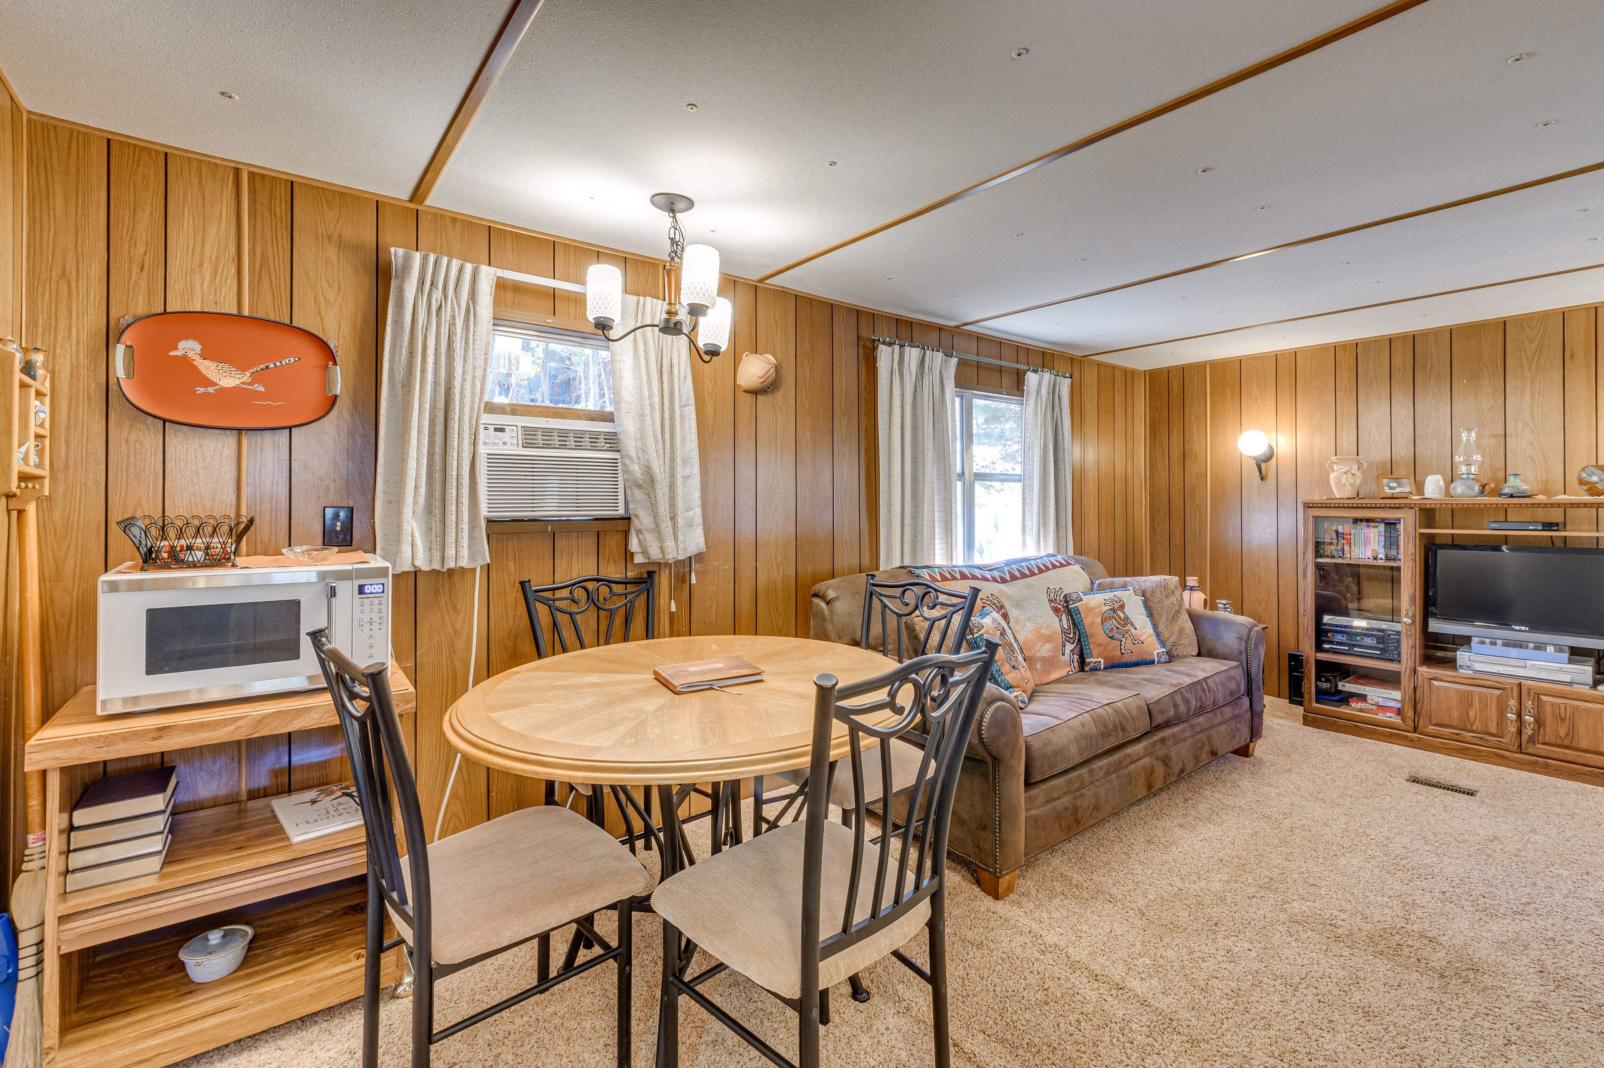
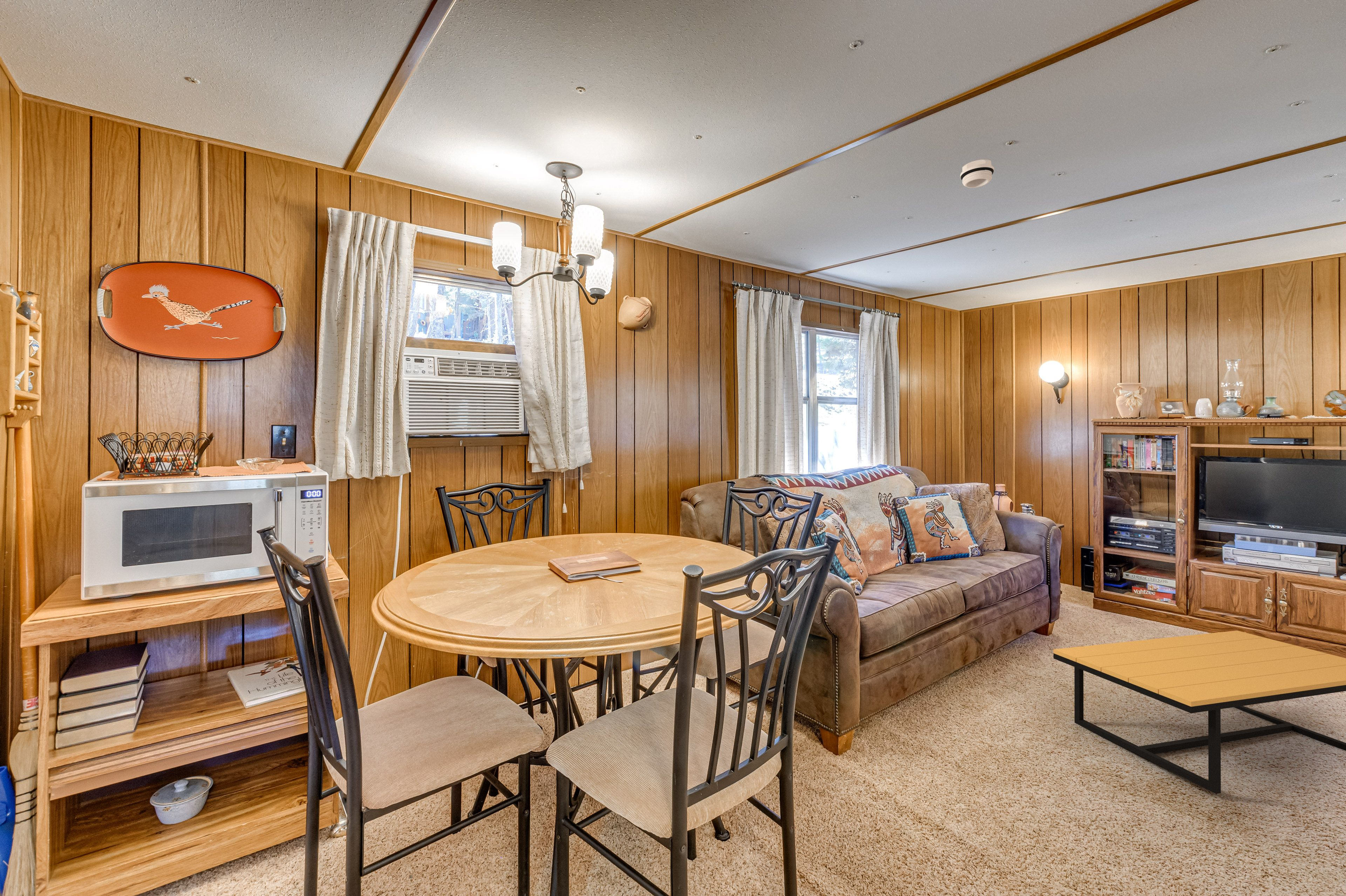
+ coffee table [1053,630,1346,794]
+ smoke detector [960,159,994,188]
